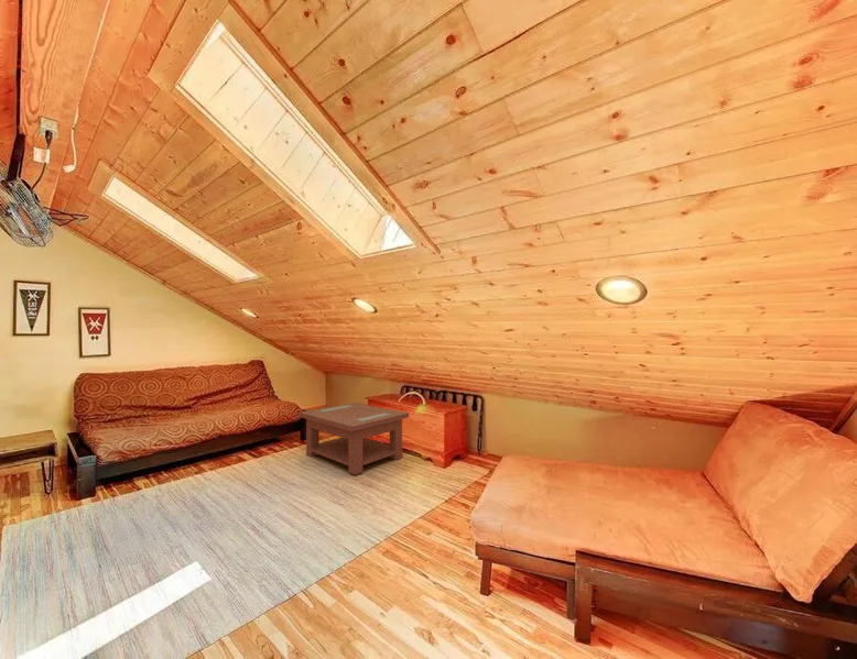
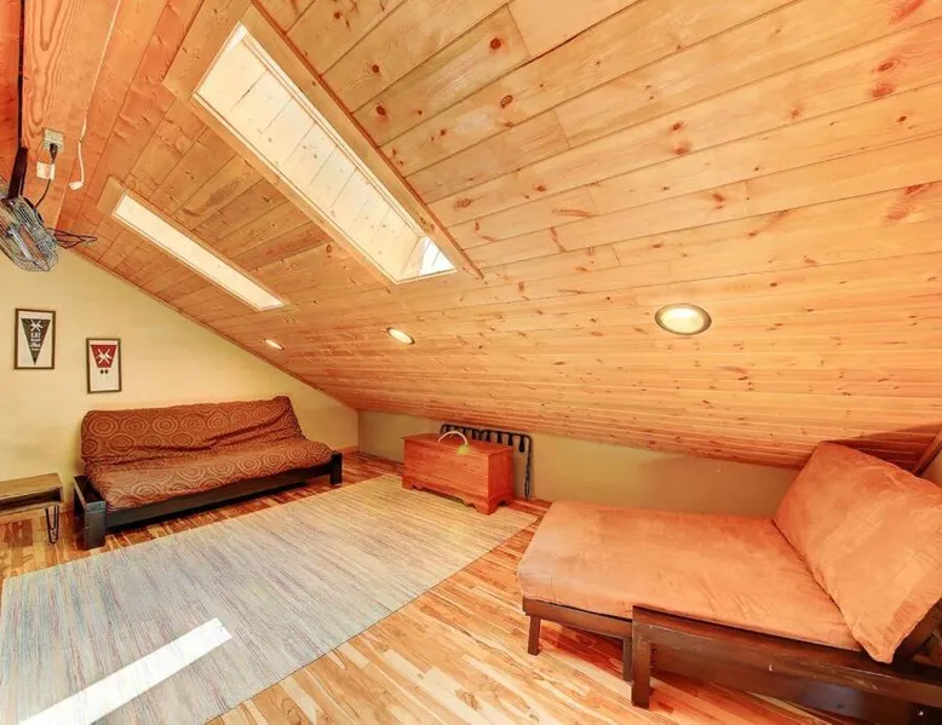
- coffee table [297,402,410,476]
